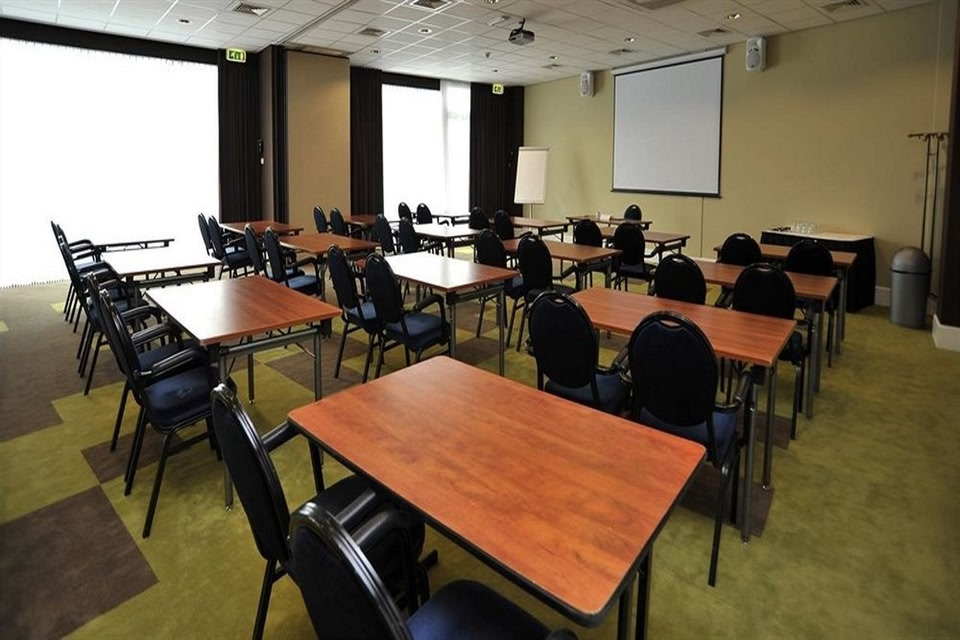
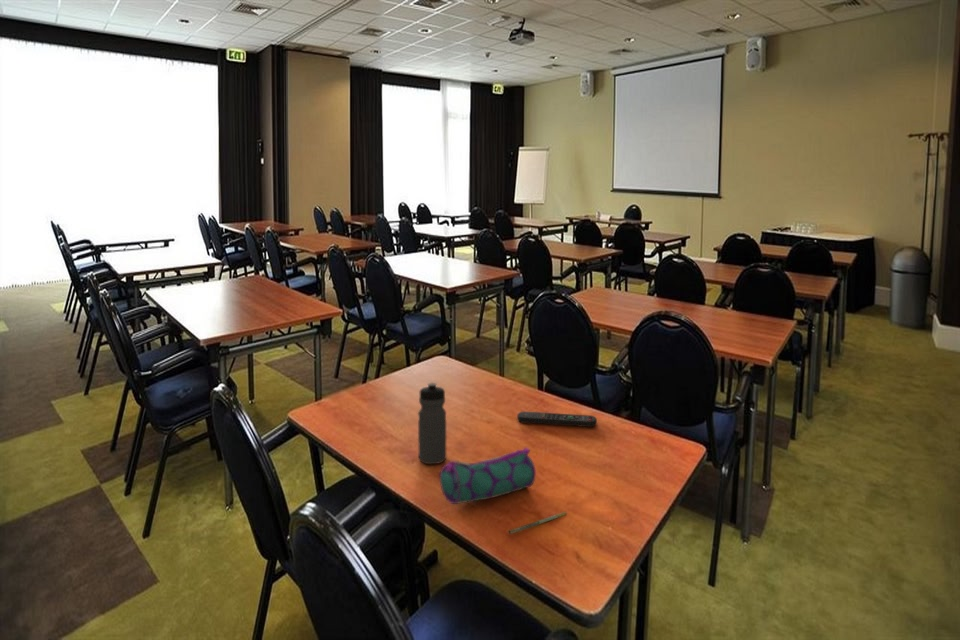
+ pen [508,511,567,535]
+ remote control [516,410,598,428]
+ pencil case [439,446,537,505]
+ water bottle [417,382,447,465]
